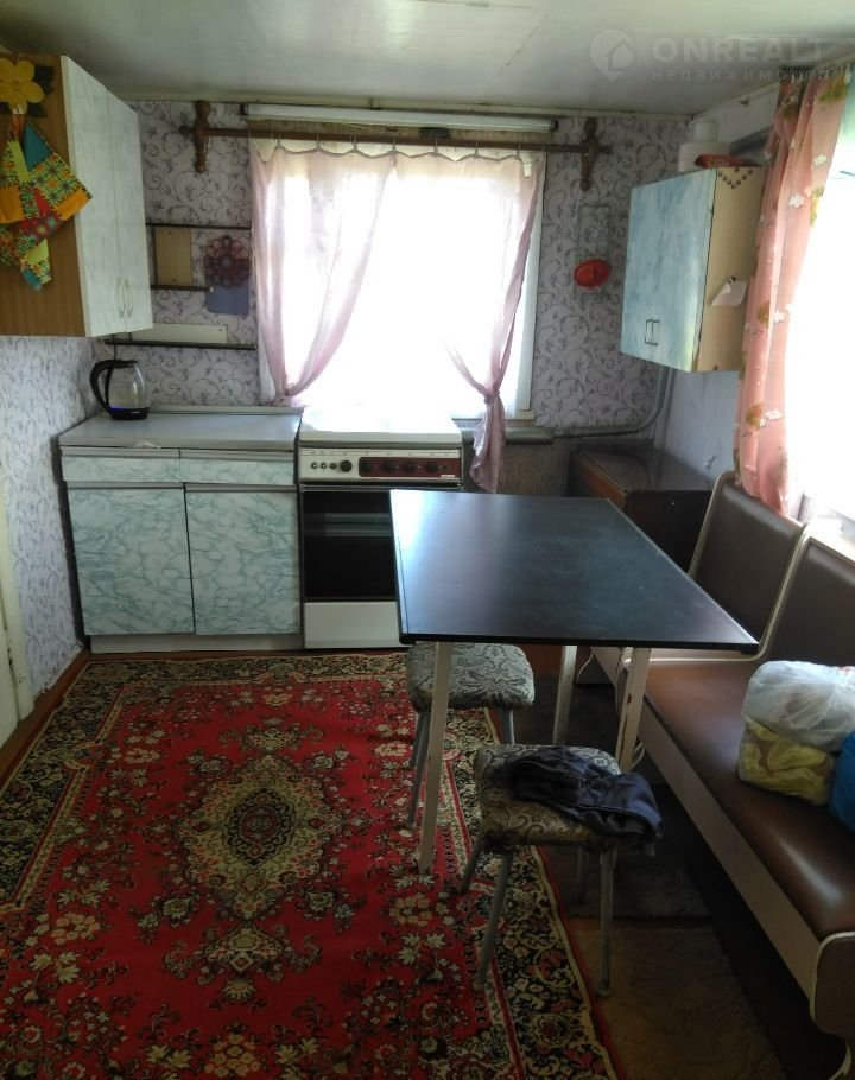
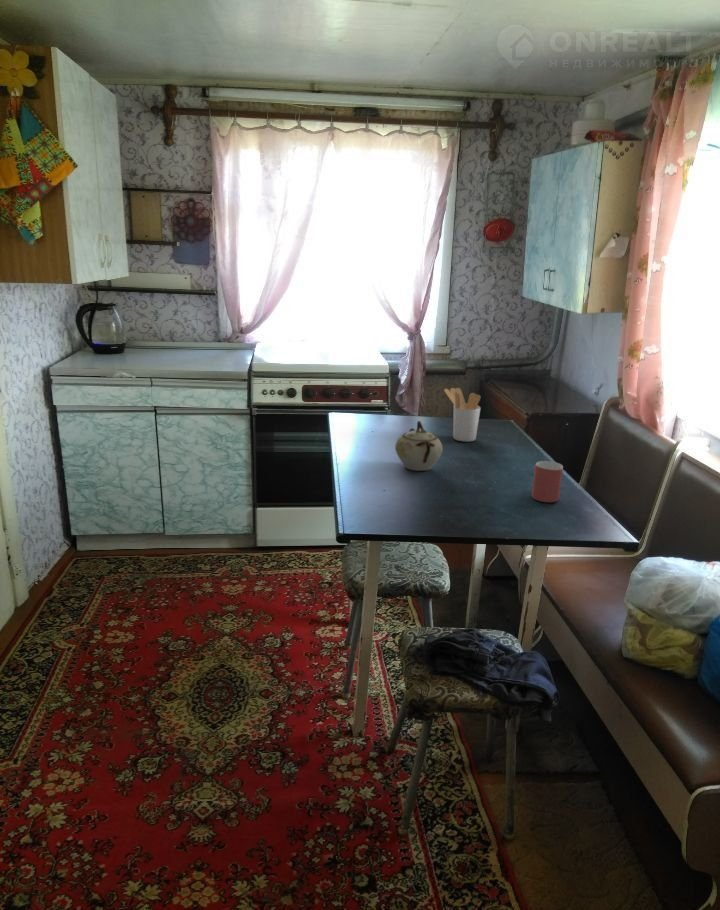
+ utensil holder [443,387,481,443]
+ sugar bowl [394,420,443,472]
+ mug [531,460,564,503]
